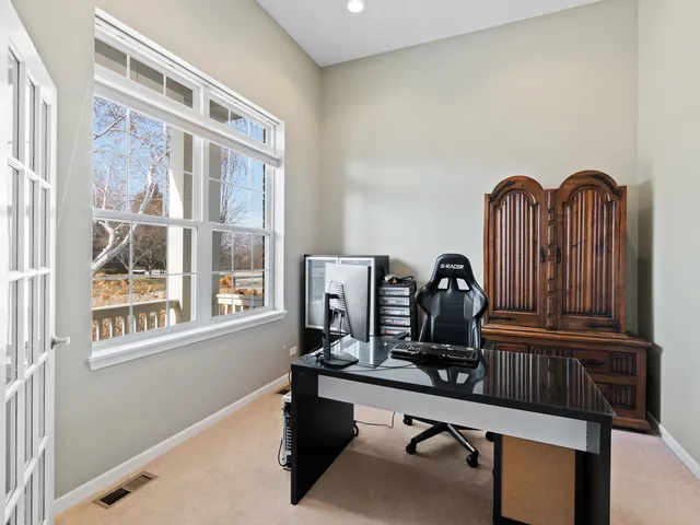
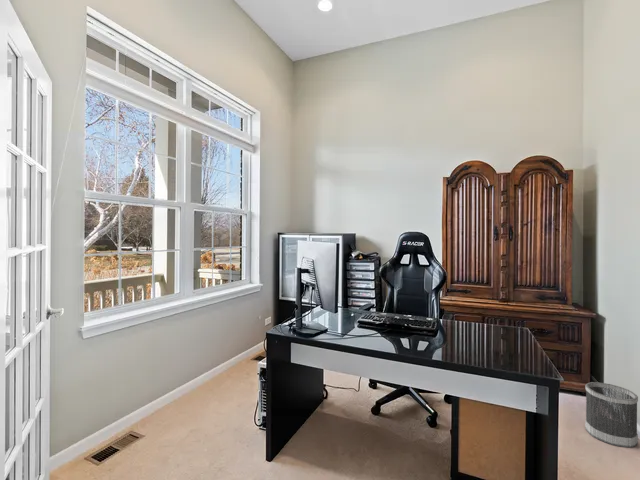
+ wastebasket [584,381,639,448]
